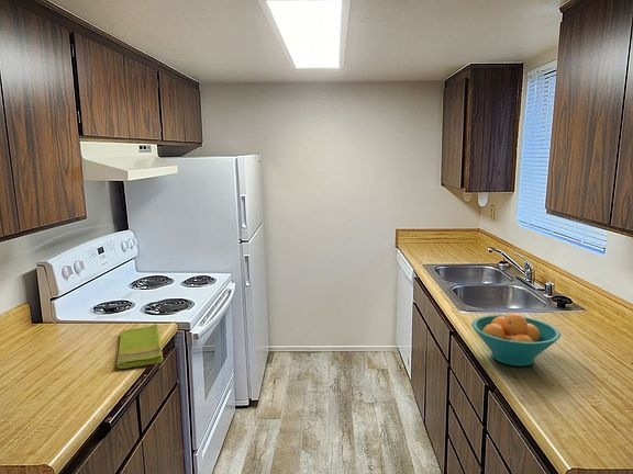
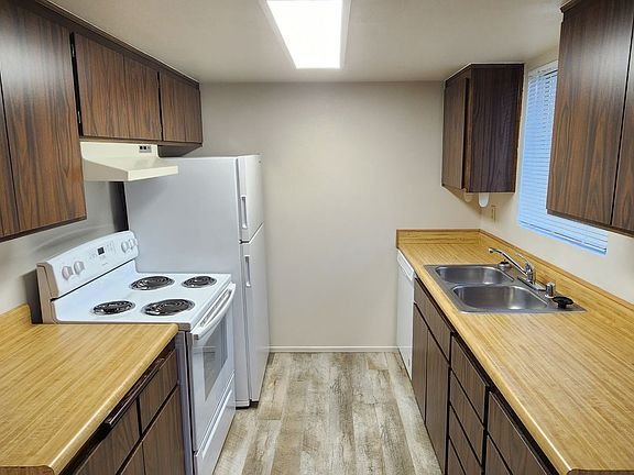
- dish towel [115,323,164,370]
- fruit bowl [470,313,562,368]
